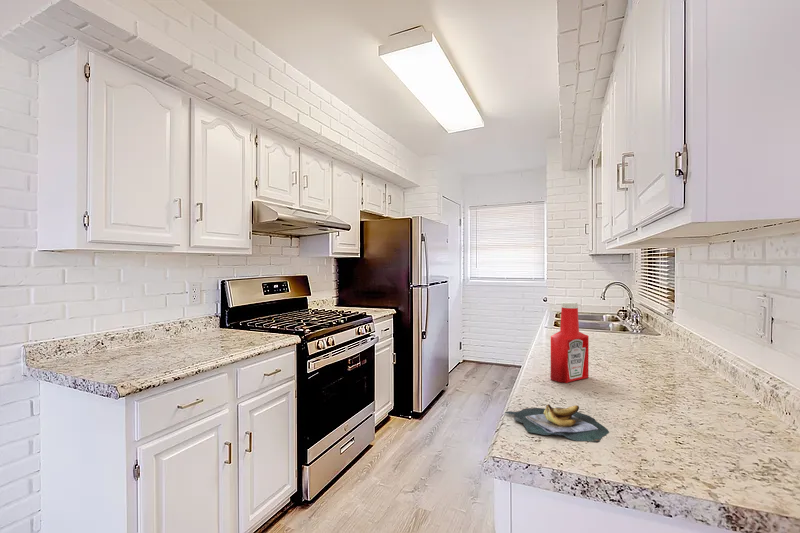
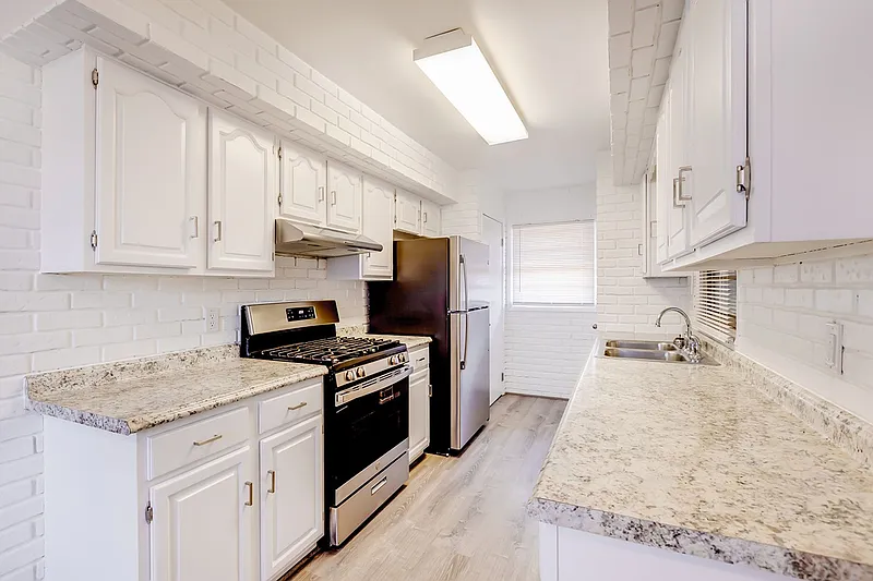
- banana bunch [504,403,610,443]
- soap bottle [550,301,590,384]
